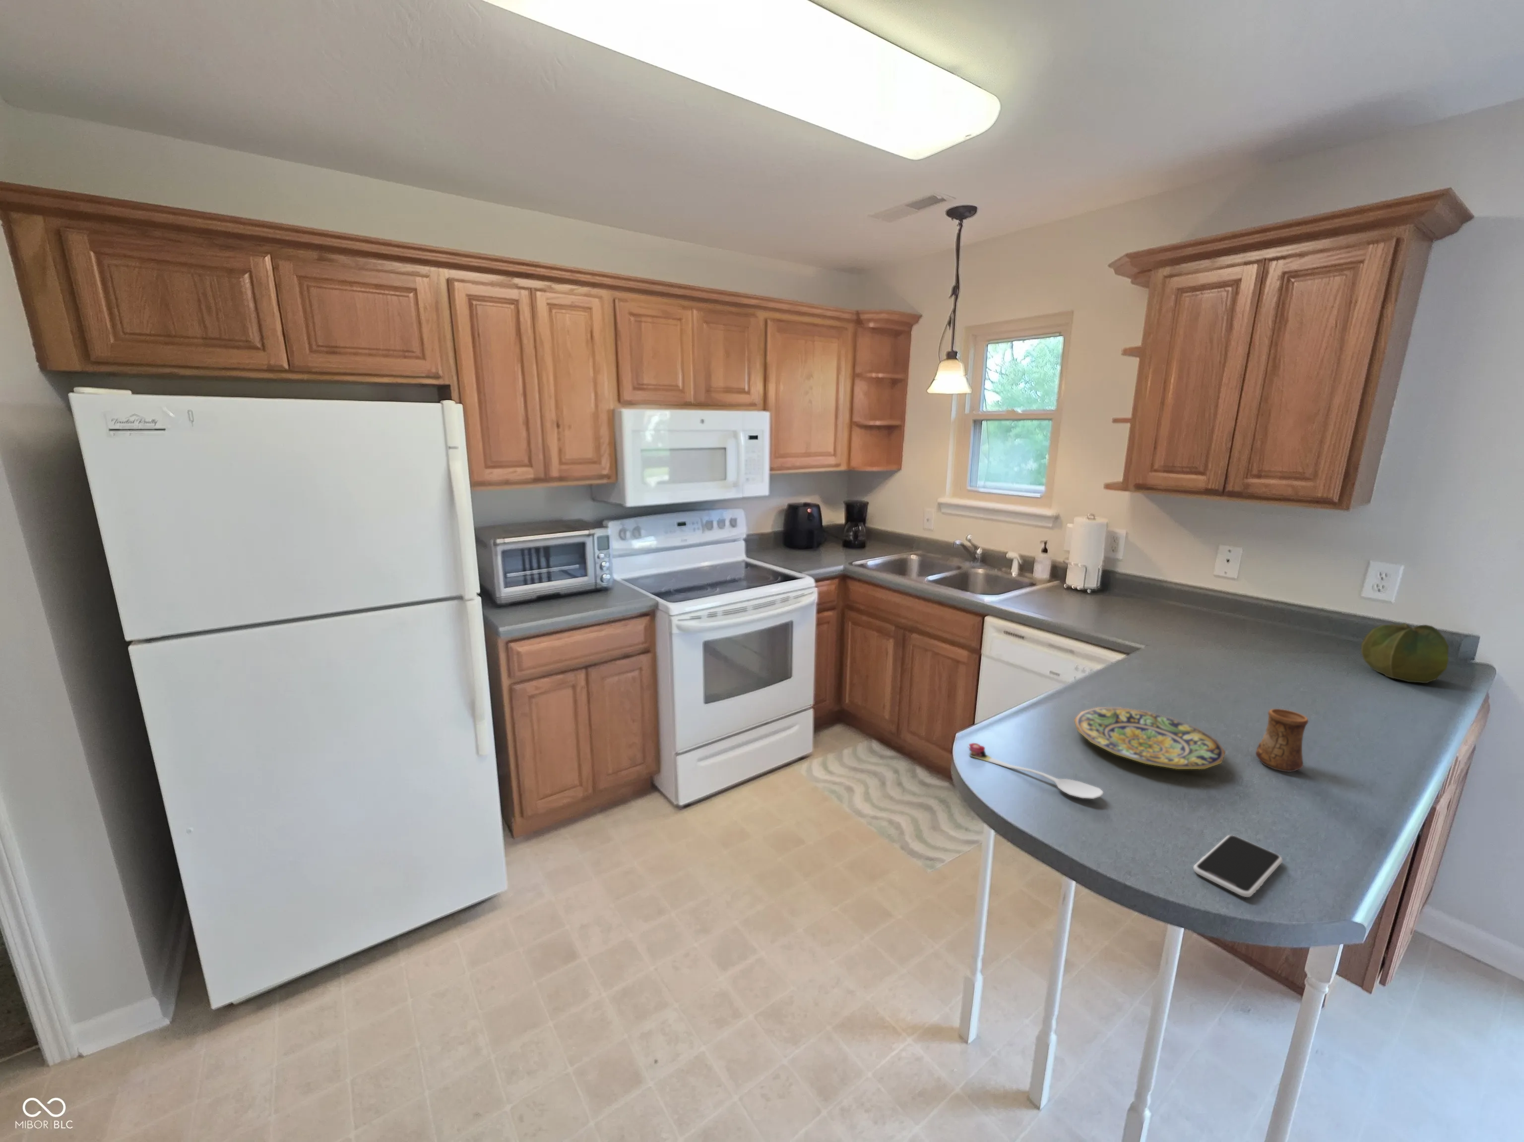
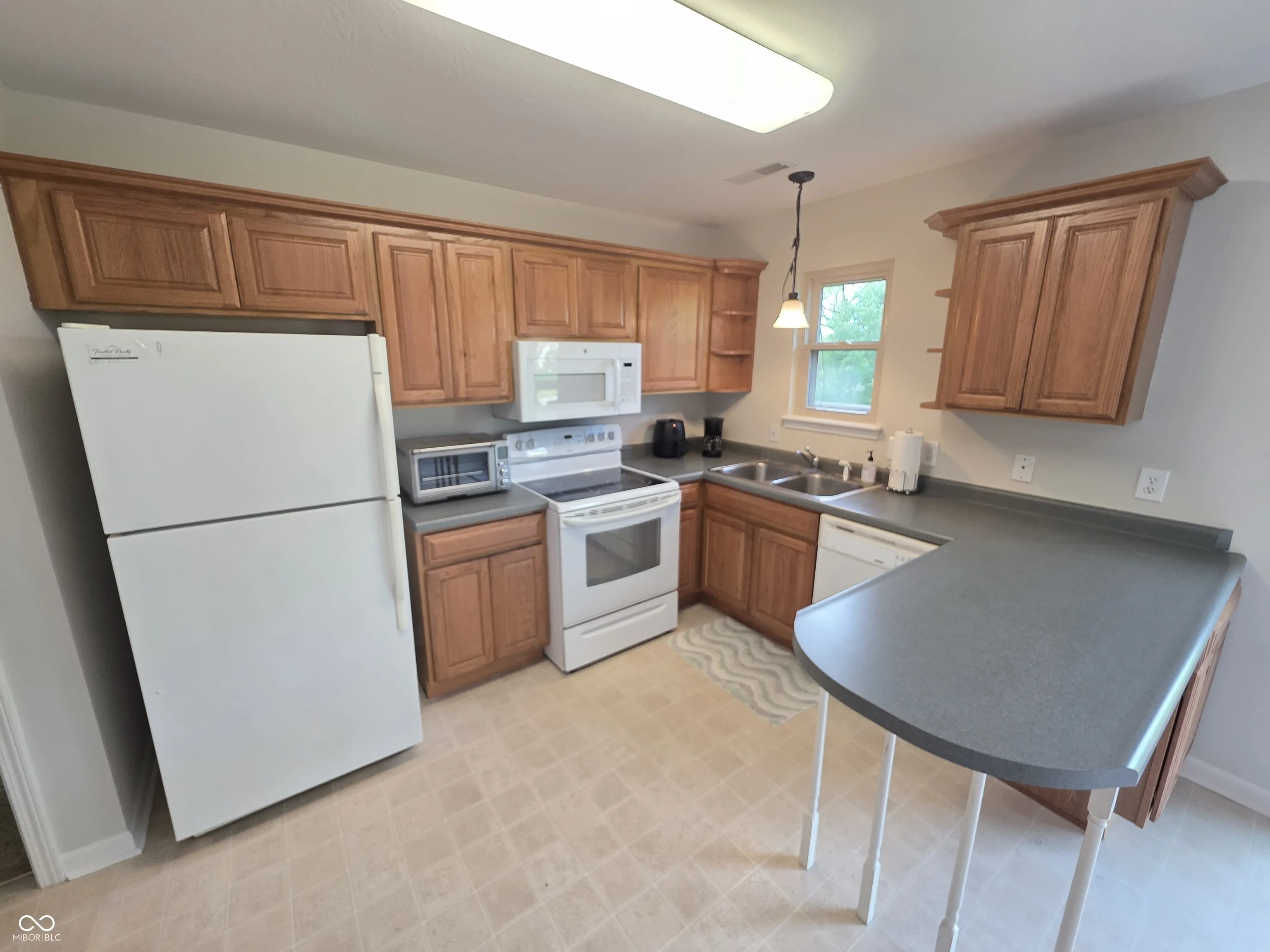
- smartphone [1193,835,1283,897]
- spoon [967,743,1104,799]
- plate [1074,707,1226,770]
- cup [1255,708,1309,773]
- cabbage [1361,623,1450,684]
